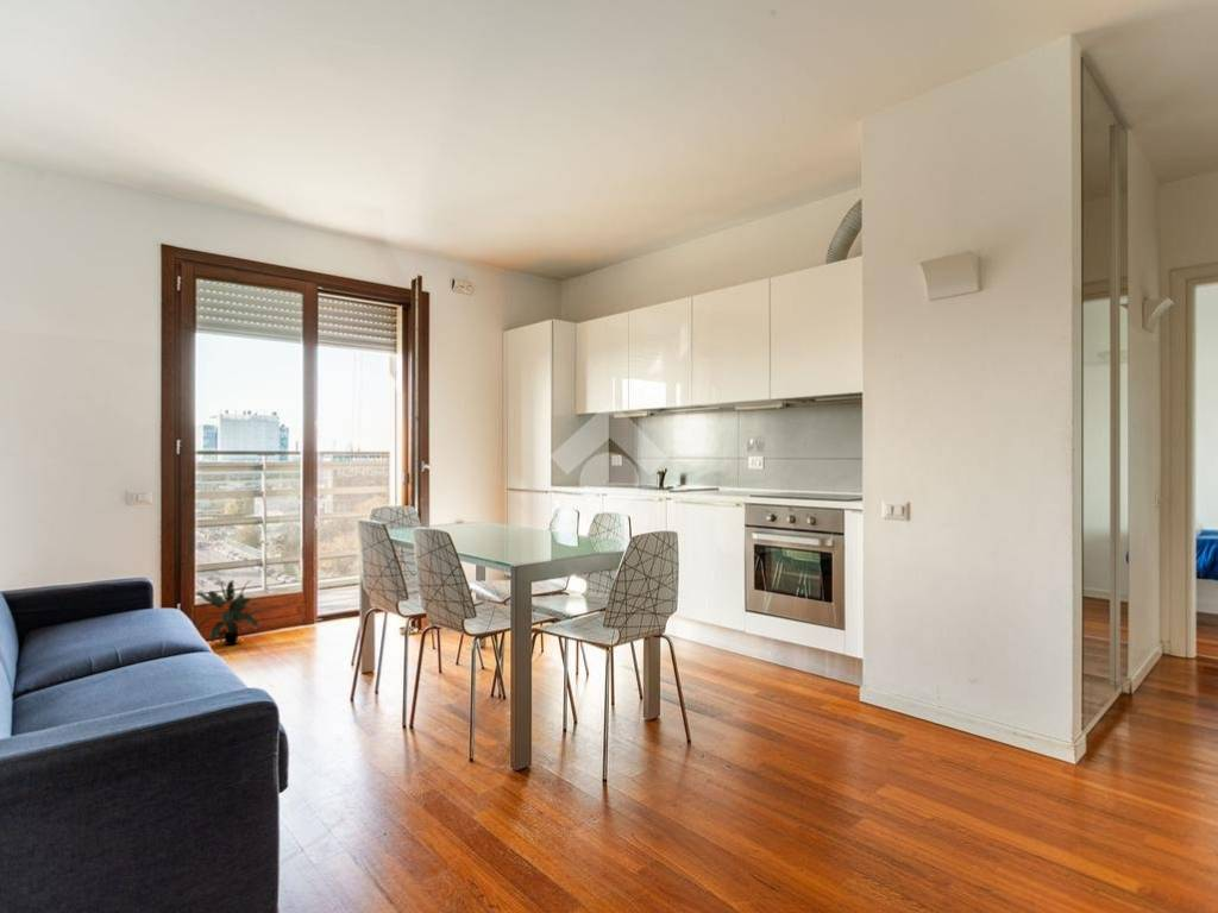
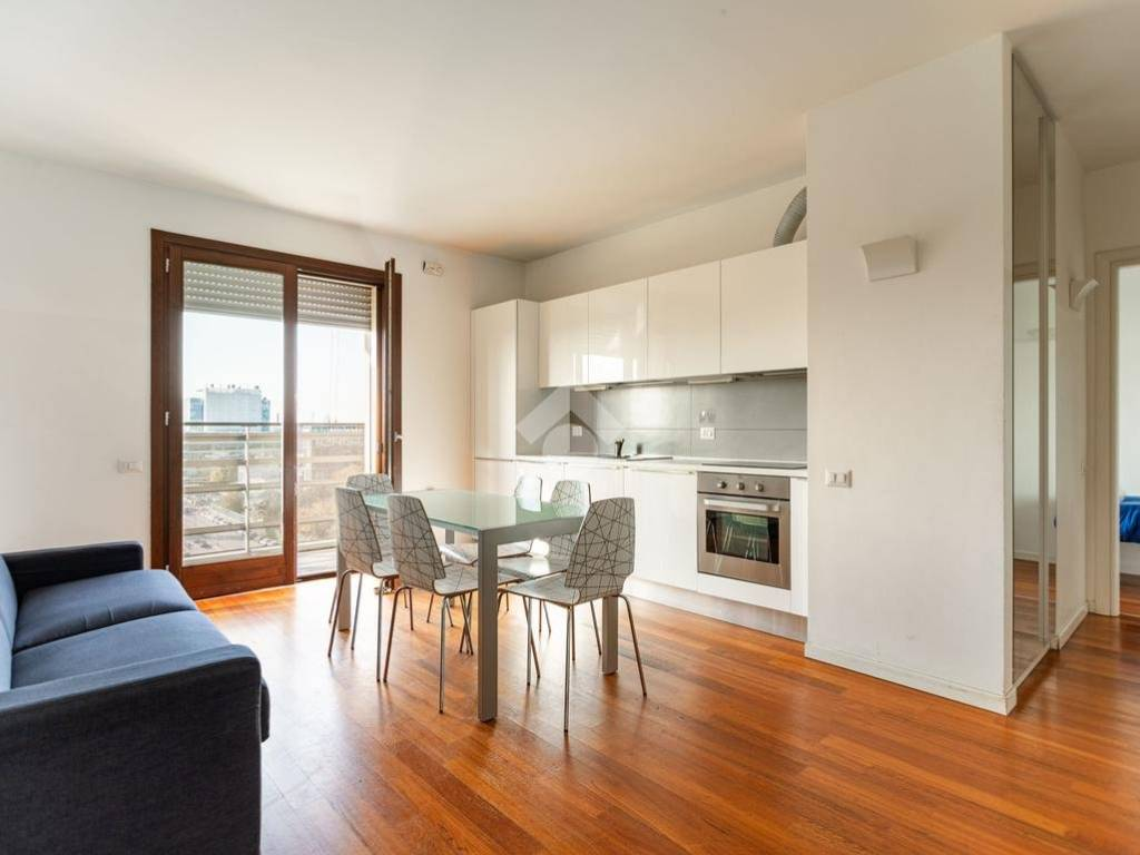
- potted plant [194,579,264,647]
